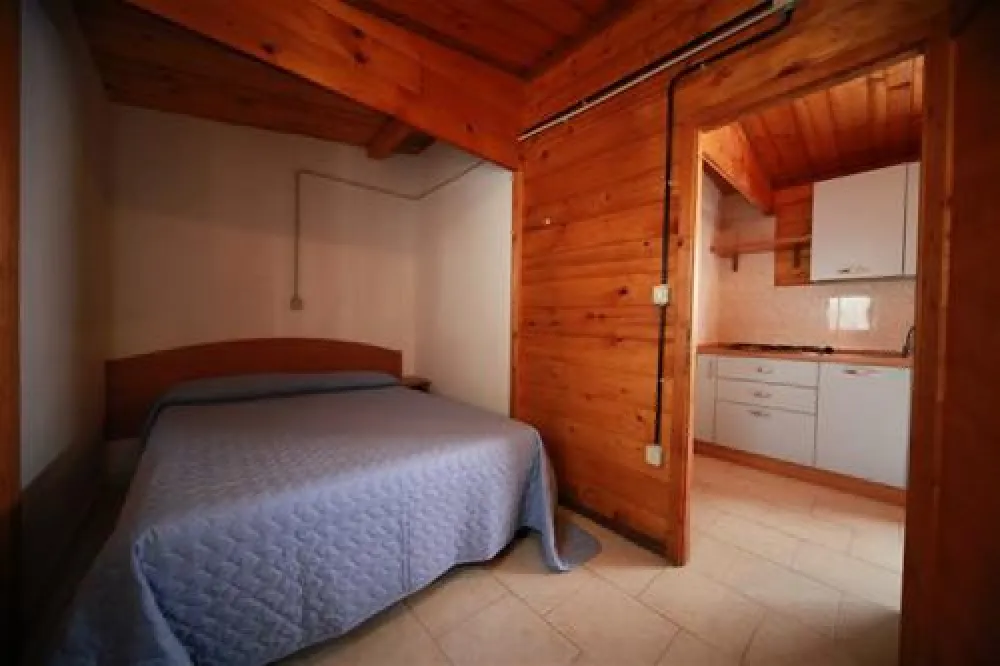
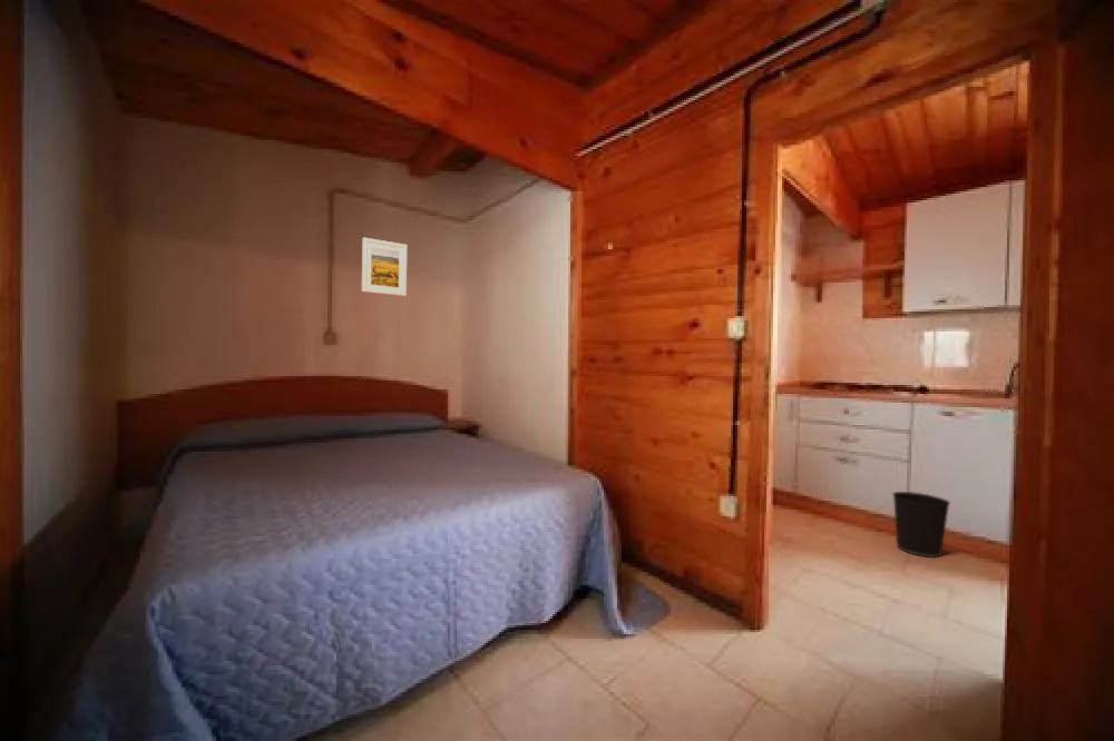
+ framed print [361,236,408,297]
+ wastebasket [891,491,951,559]
